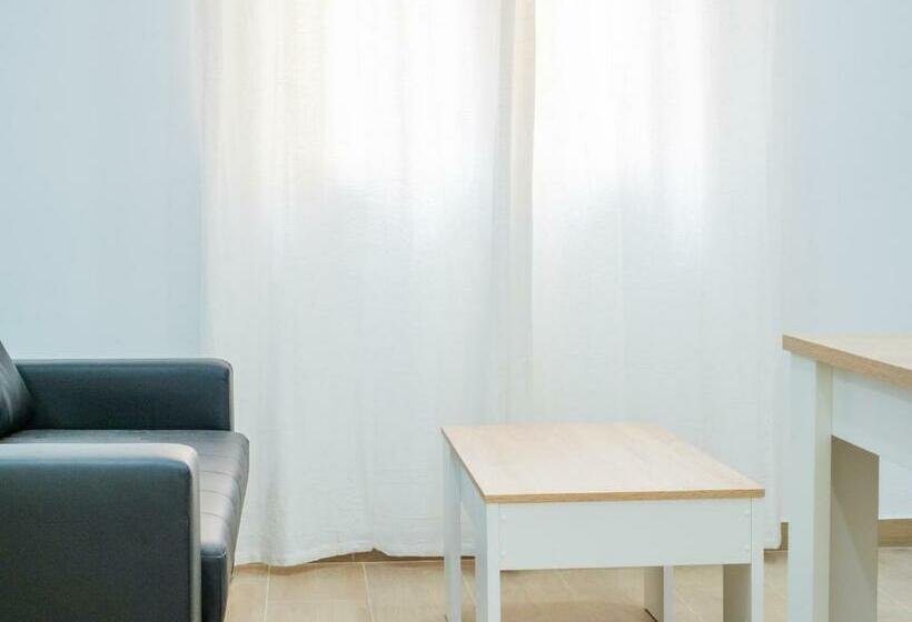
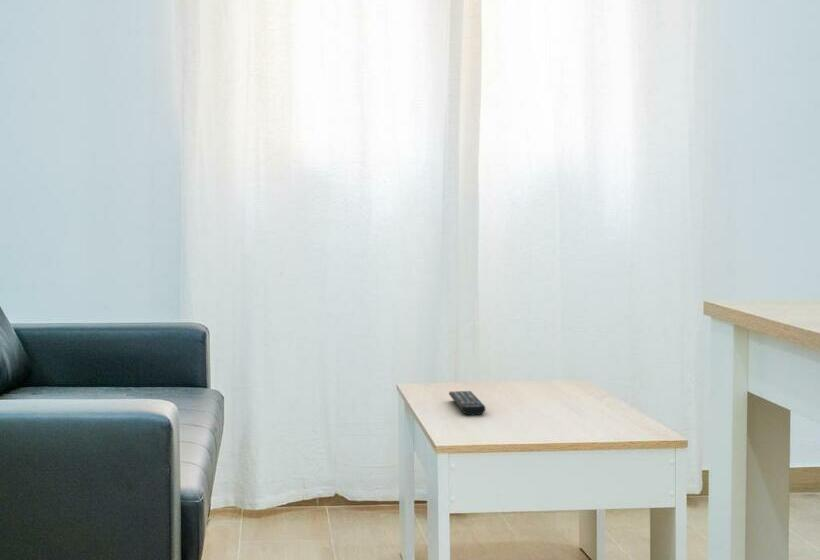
+ remote control [448,390,486,416]
